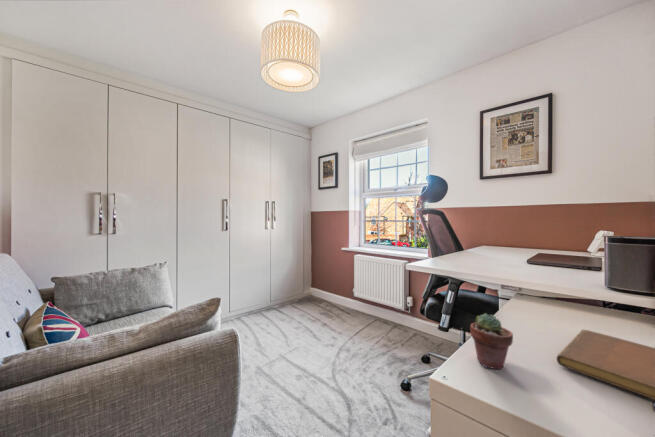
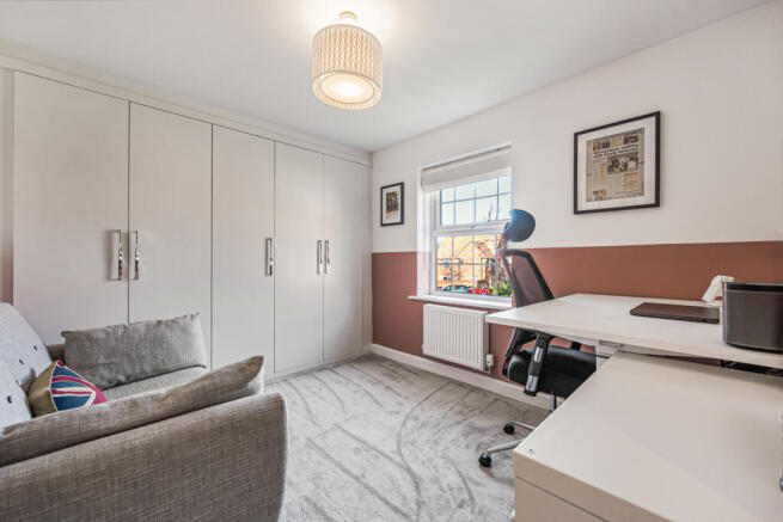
- potted succulent [469,312,514,370]
- notebook [556,329,655,401]
